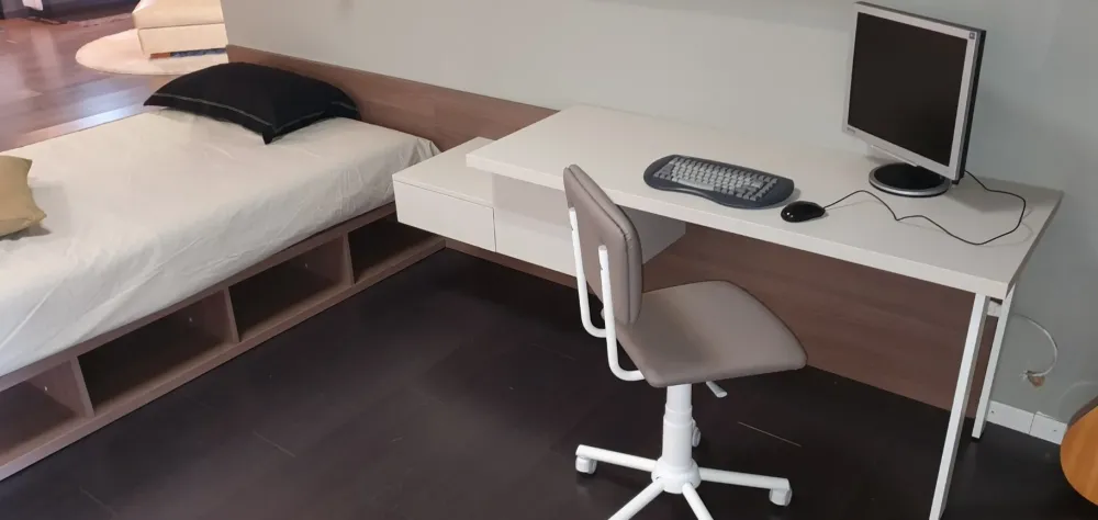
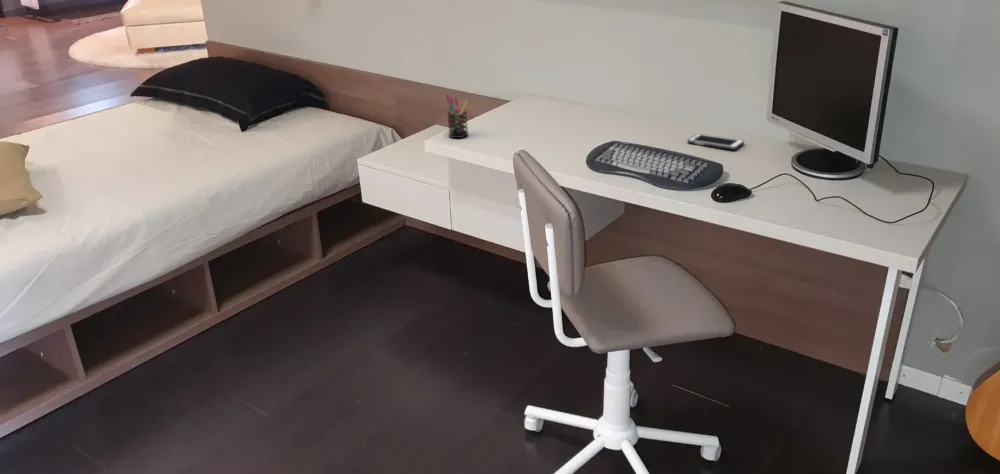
+ pen holder [445,94,469,139]
+ cell phone [687,133,745,151]
